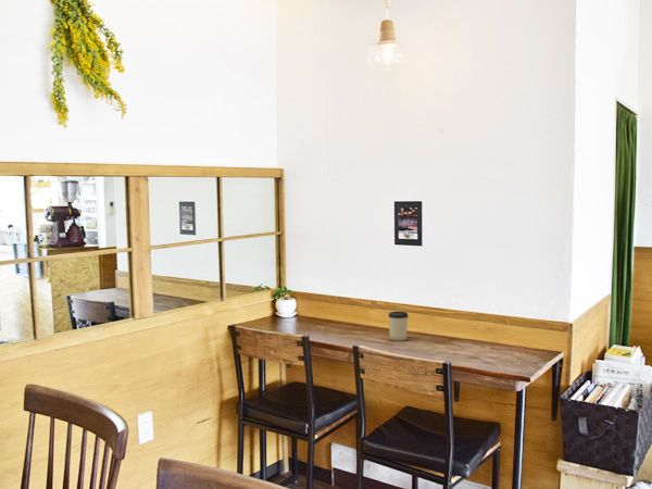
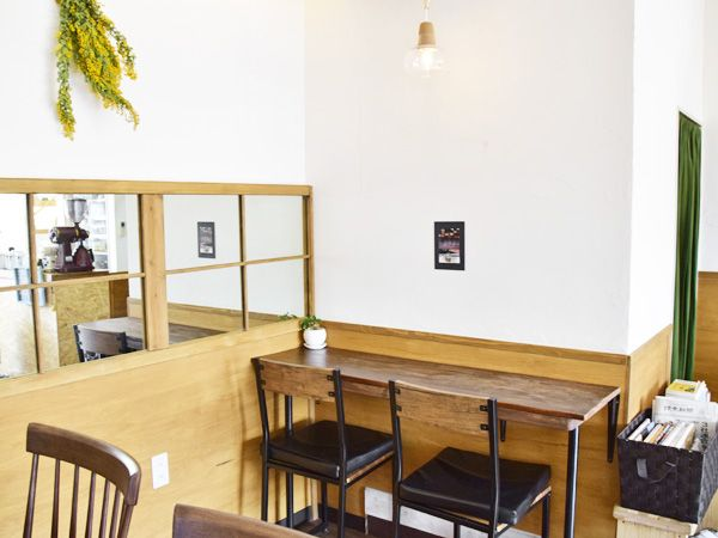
- cup [387,311,410,342]
